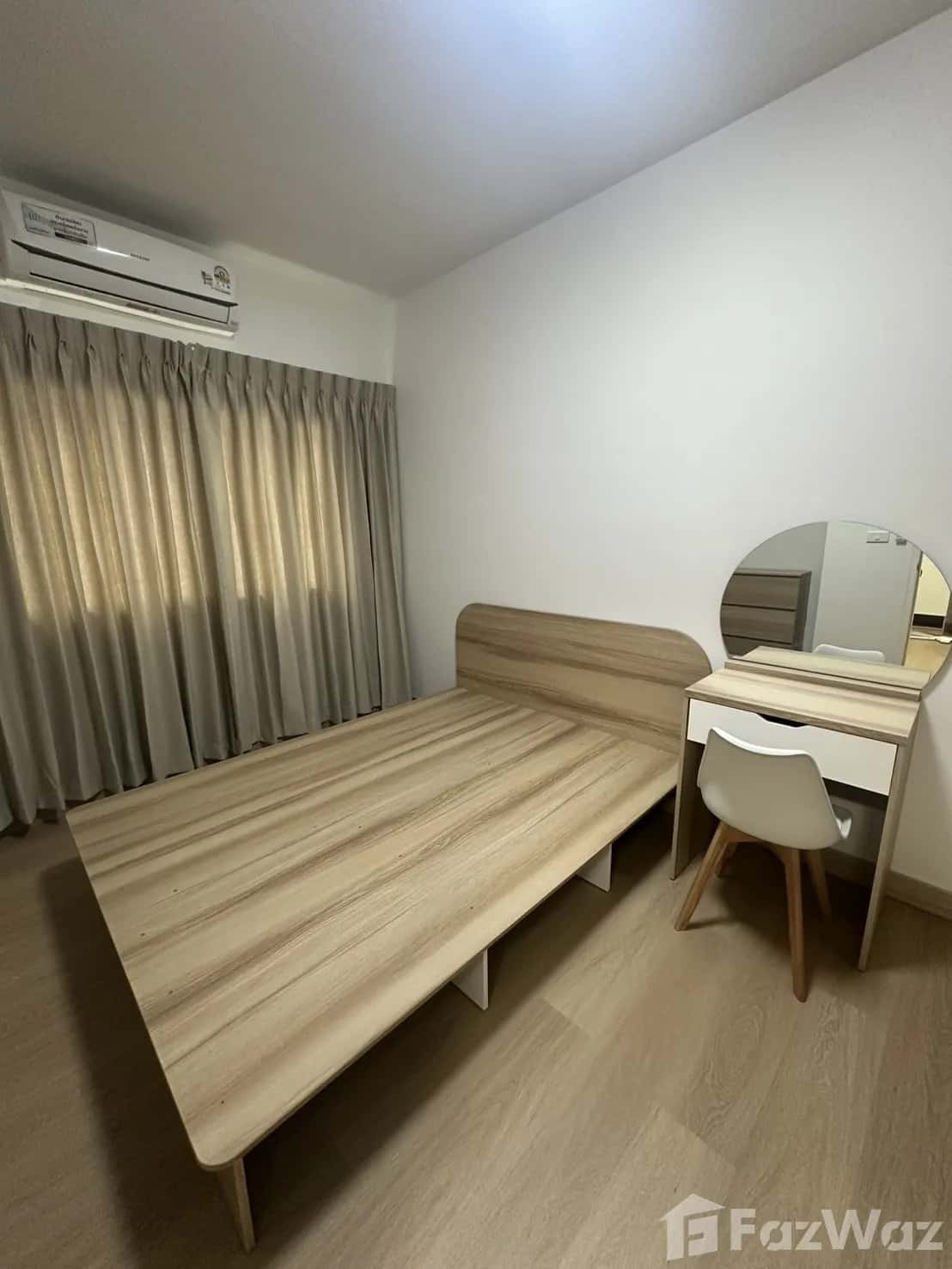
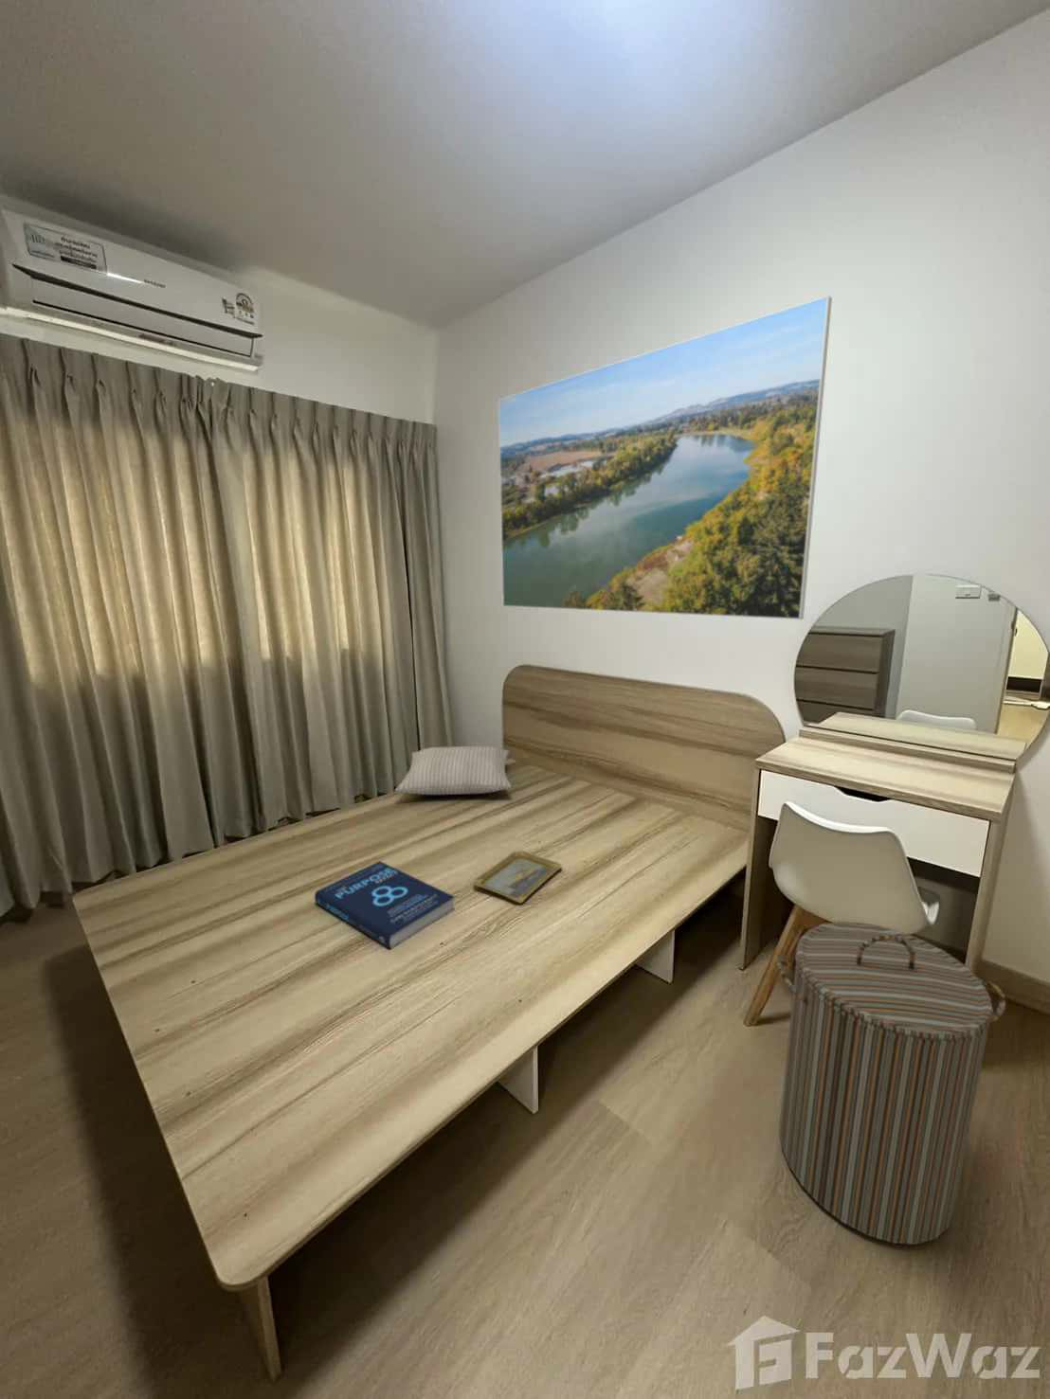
+ tray [472,850,562,904]
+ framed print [497,294,833,621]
+ book [313,860,456,950]
+ pillow [394,745,513,796]
+ laundry hamper [775,921,1006,1246]
